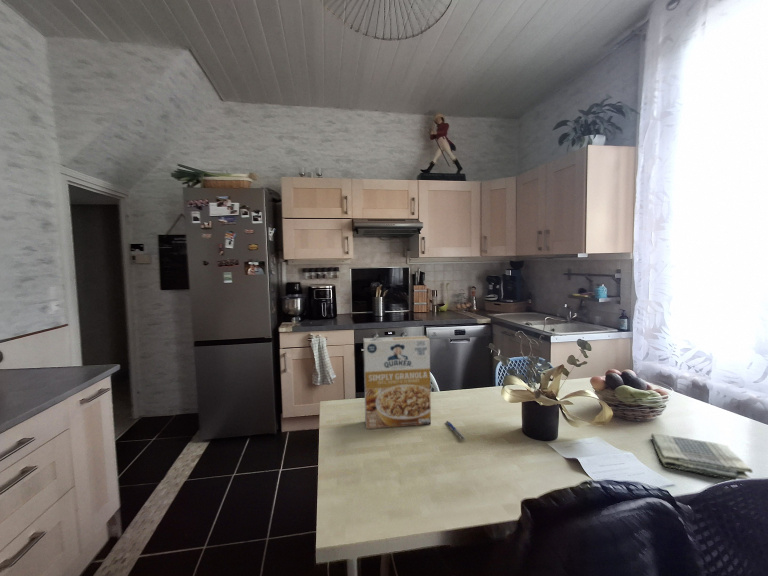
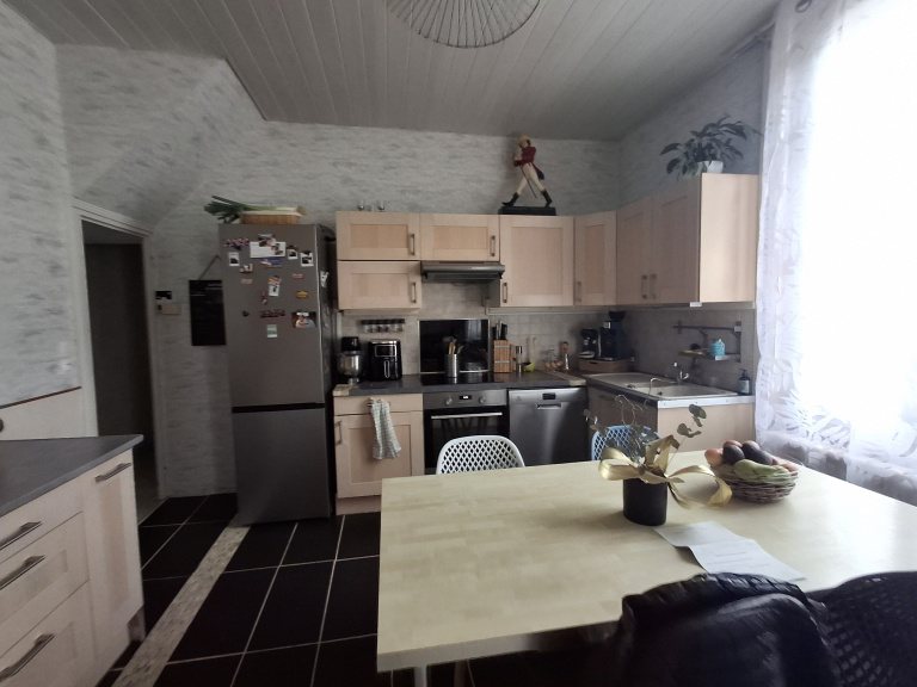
- dish towel [650,432,754,481]
- cereal box [362,335,432,430]
- pen [444,420,466,441]
